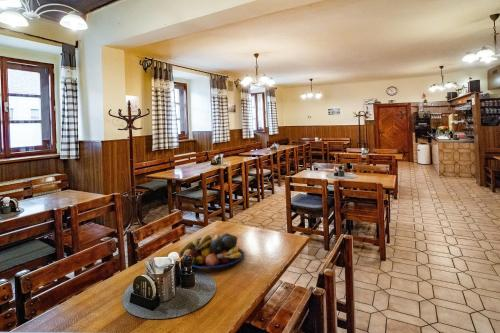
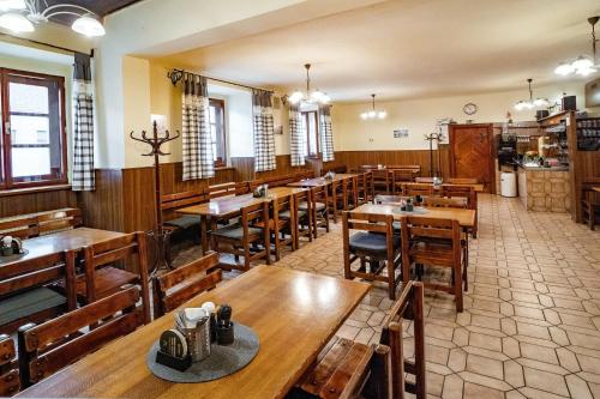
- fruit bowl [179,232,245,269]
